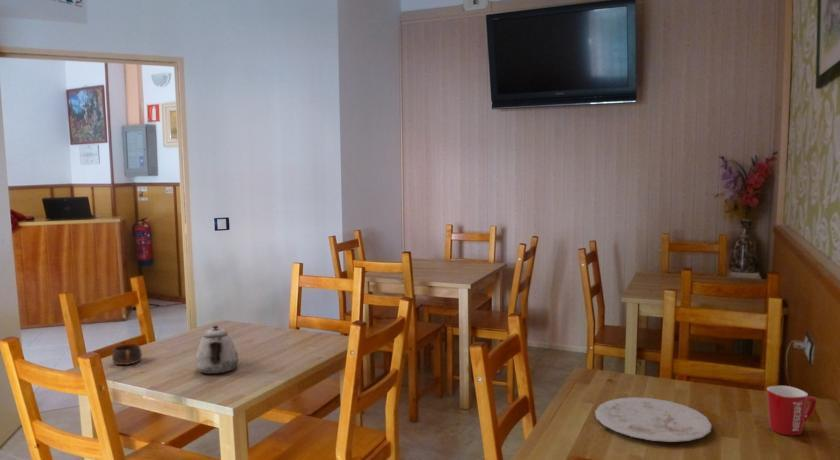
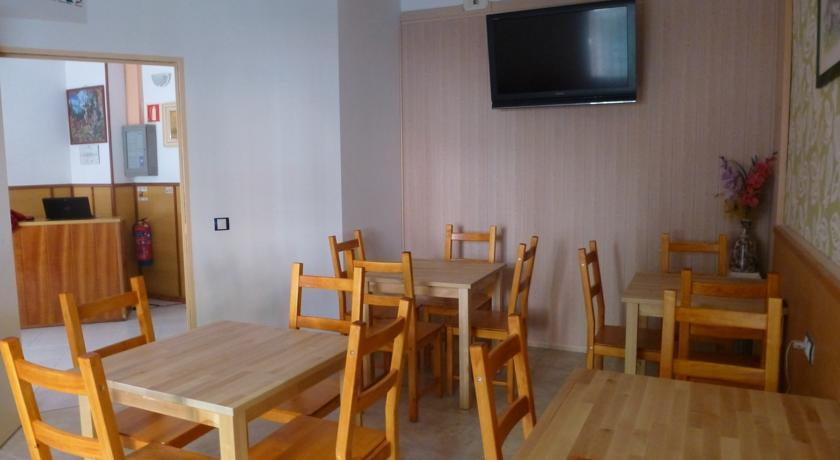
- mug [766,385,818,436]
- cup [111,343,143,366]
- plate [594,396,713,443]
- teapot [194,325,239,375]
